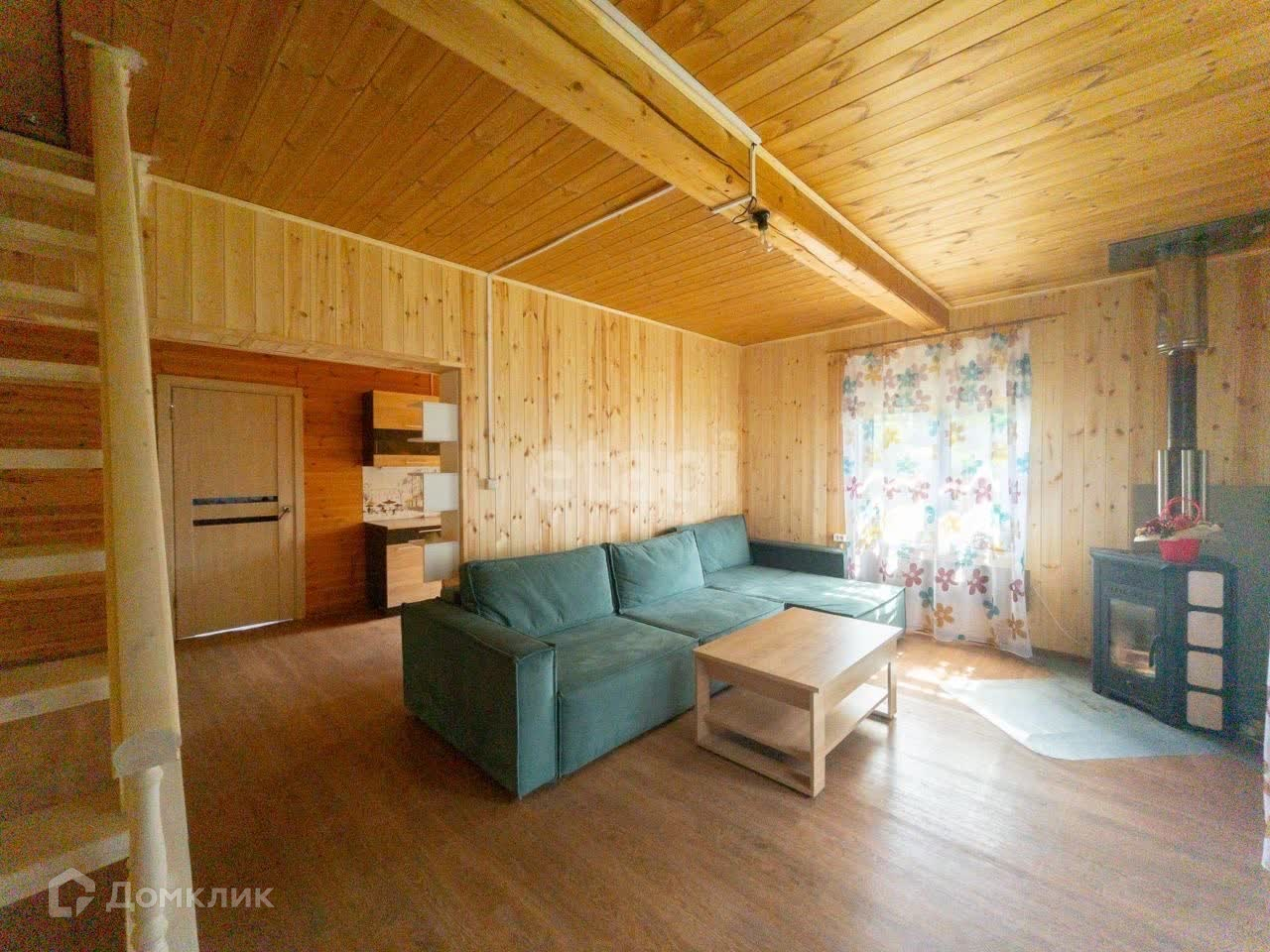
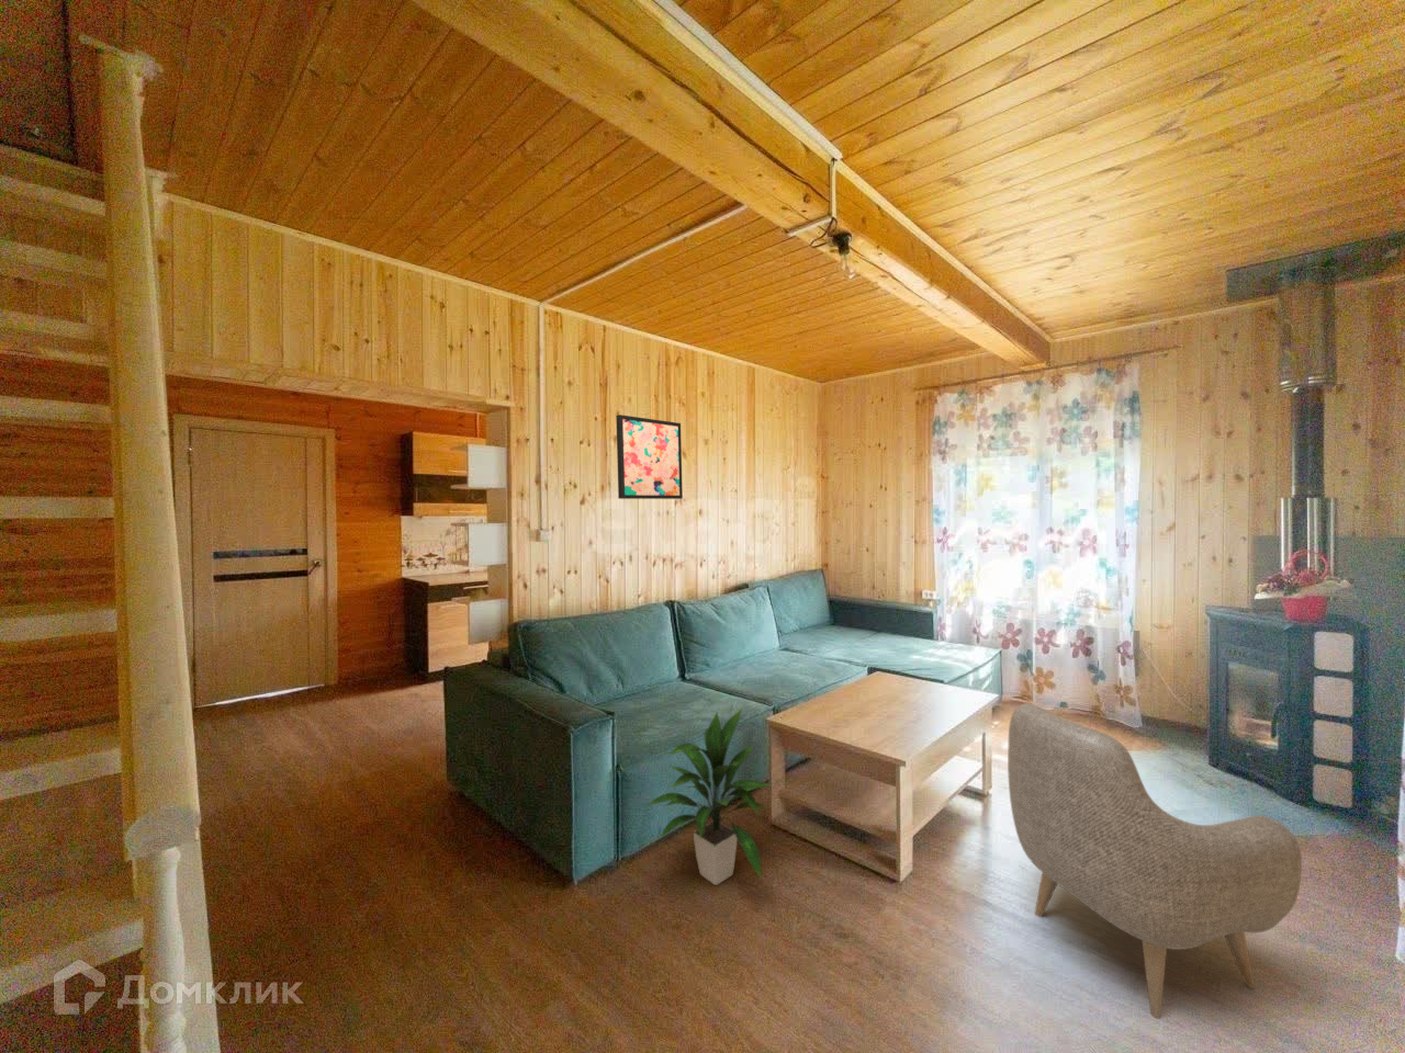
+ wall art [615,414,684,500]
+ indoor plant [643,707,772,886]
+ armchair [1007,702,1303,1020]
